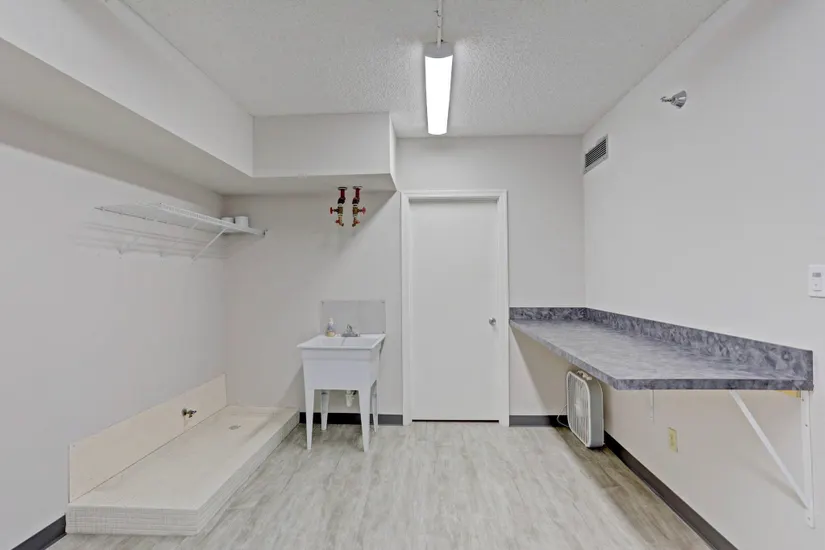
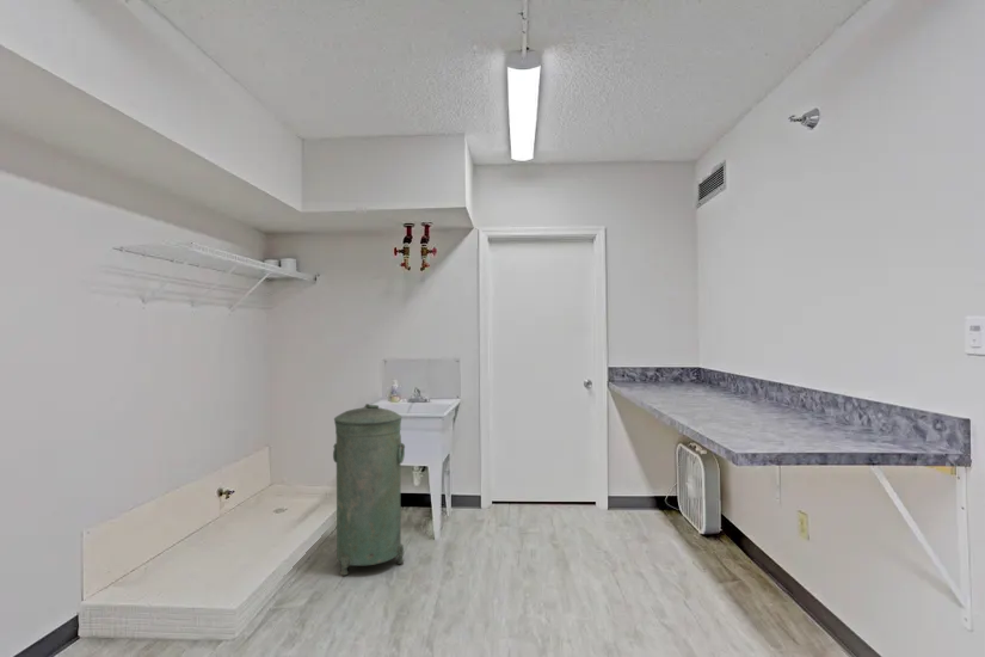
+ trash can [332,403,406,577]
